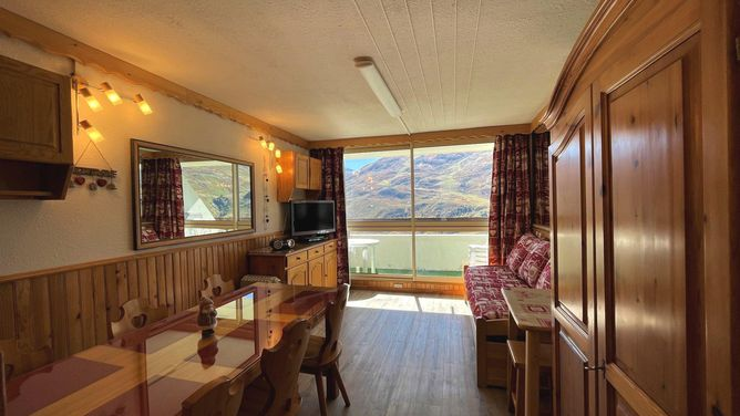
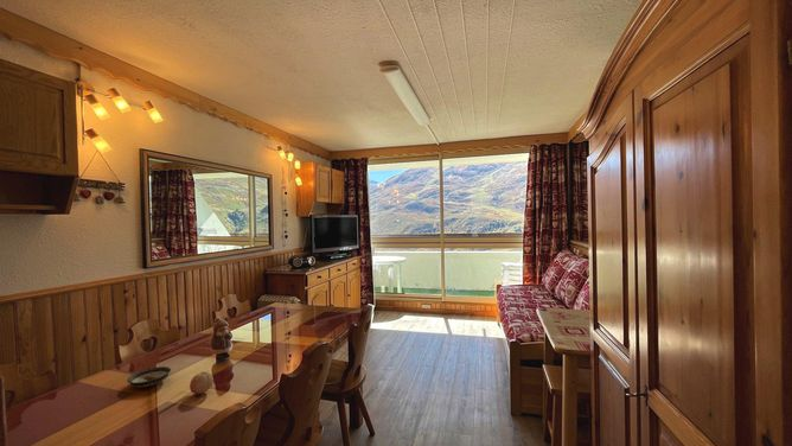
+ fruit [189,370,215,395]
+ saucer [126,365,172,389]
